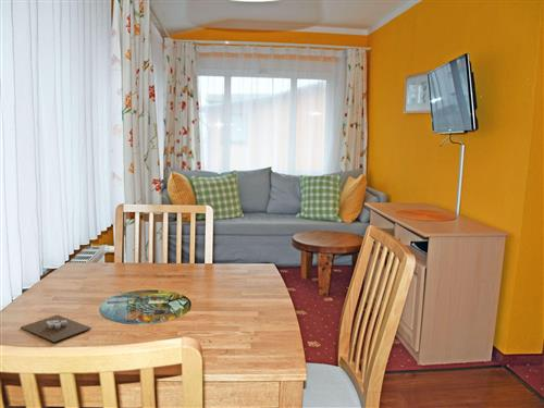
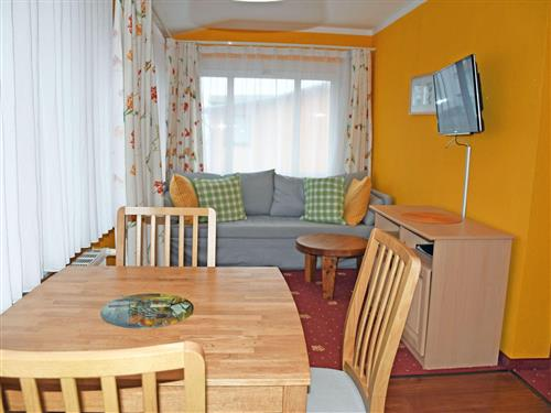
- candle [20,314,92,344]
